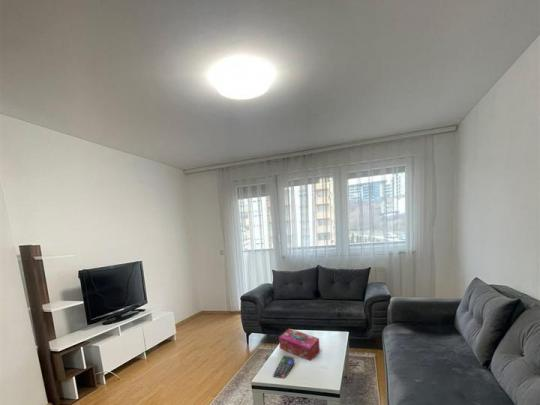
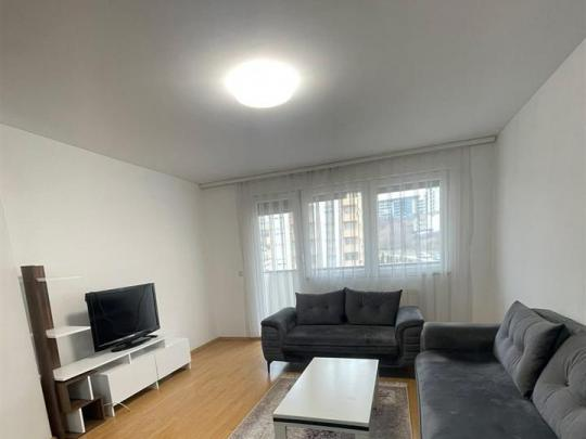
- tissue box [278,327,321,362]
- remote control [272,355,296,379]
